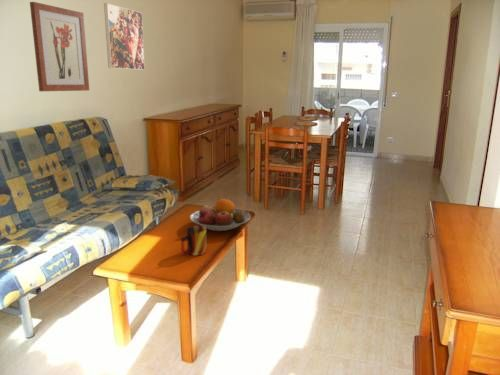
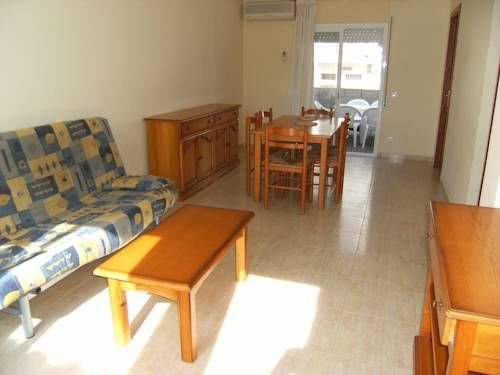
- mug [180,225,207,256]
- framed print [103,2,146,71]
- fruit bowl [189,196,252,232]
- wall art [29,1,90,92]
